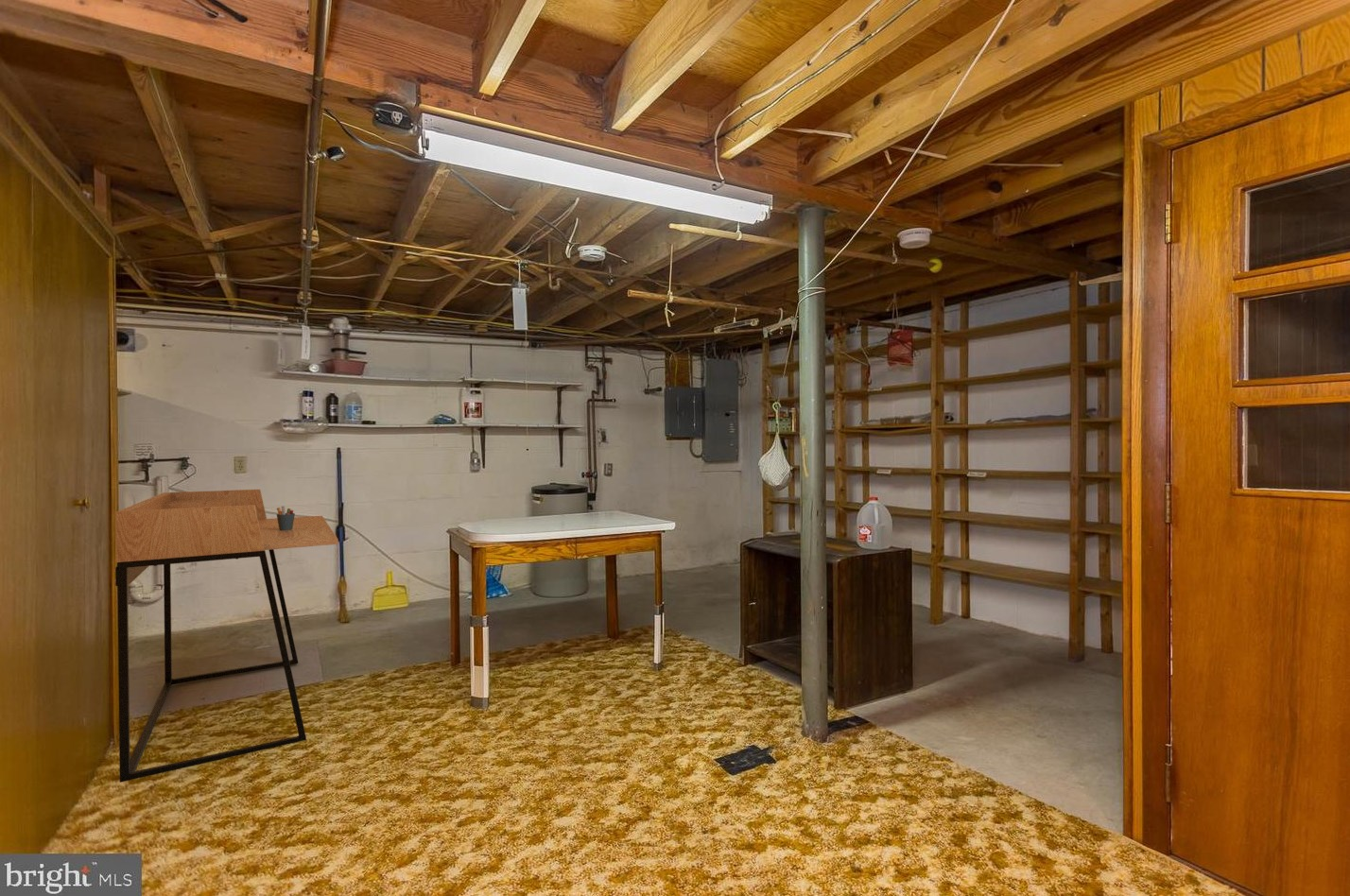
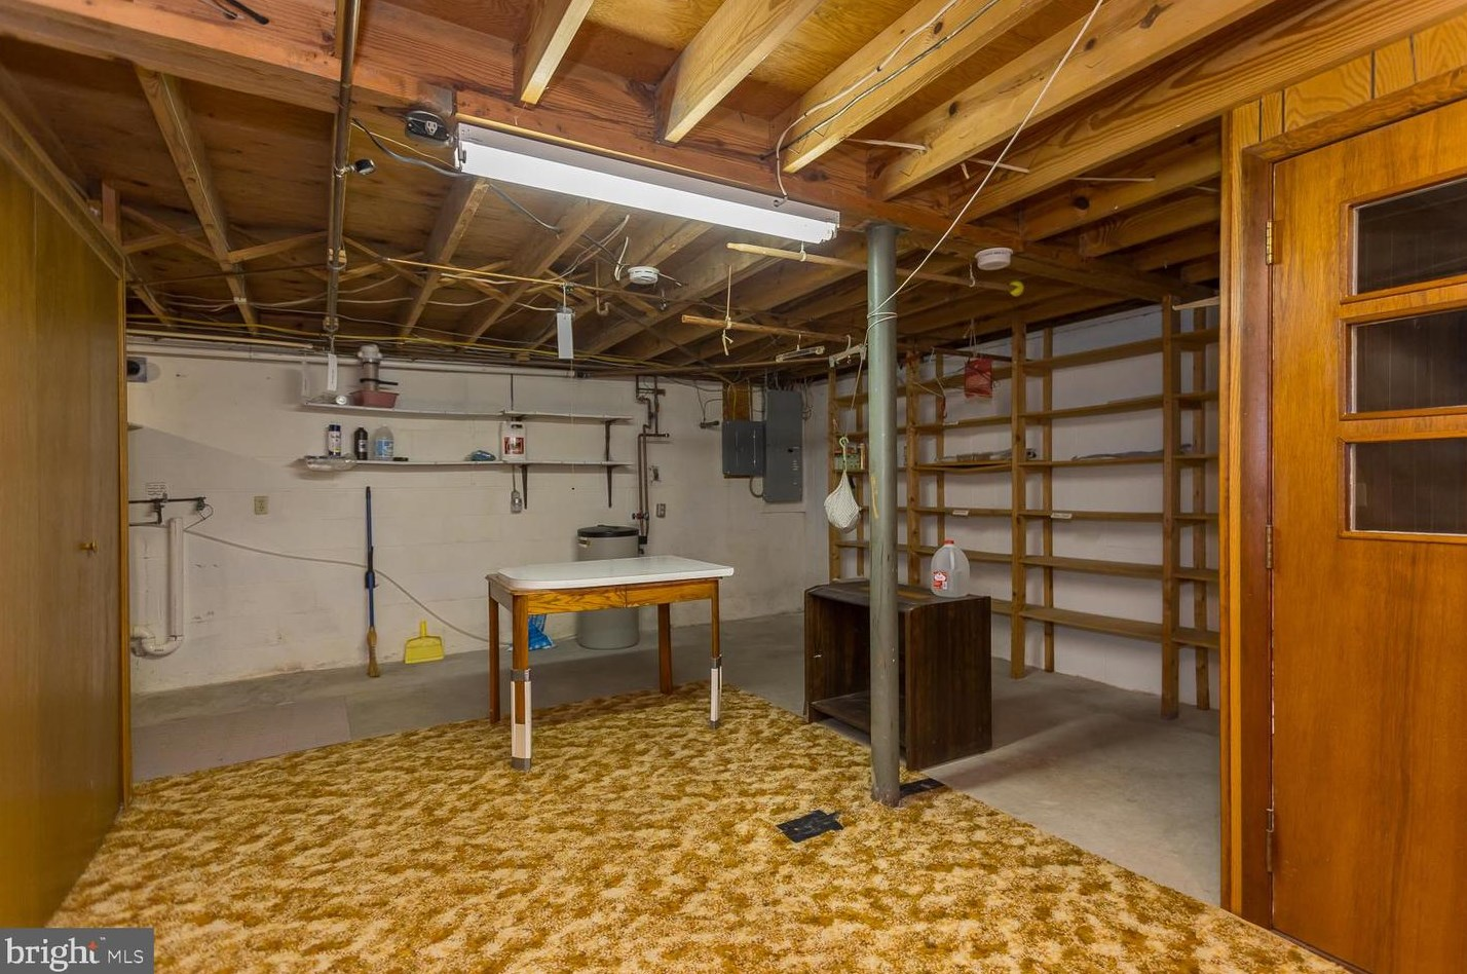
- pen holder [276,506,296,530]
- desk [113,489,339,784]
